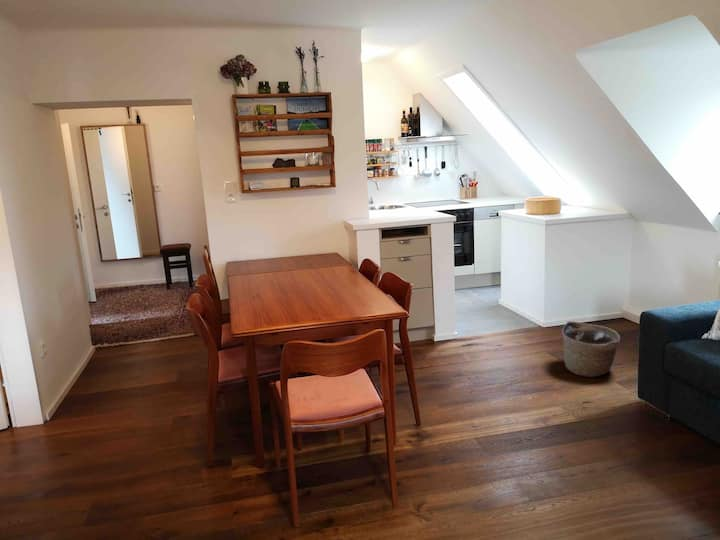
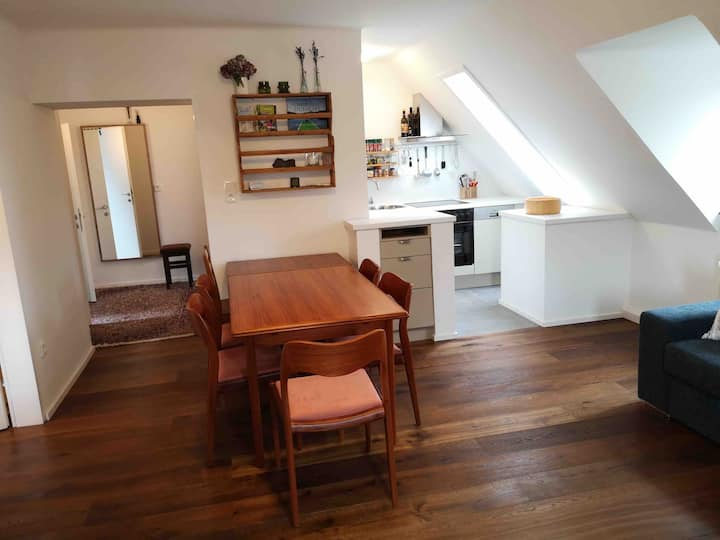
- basket [561,320,621,378]
